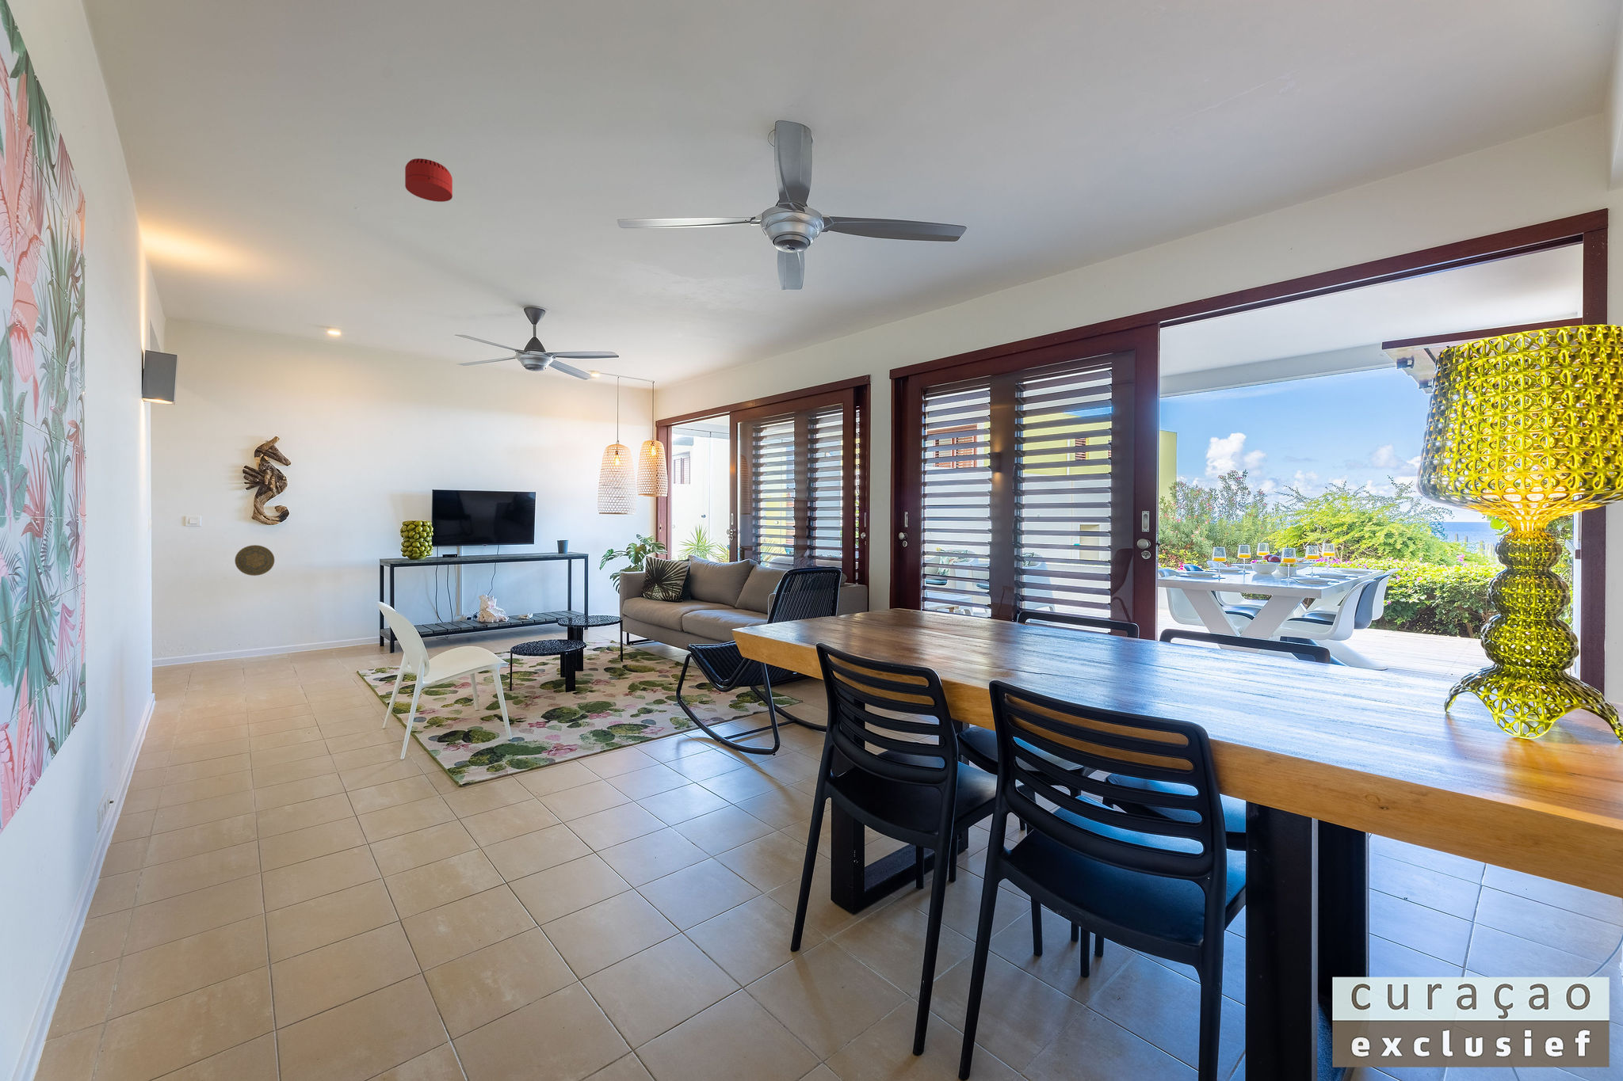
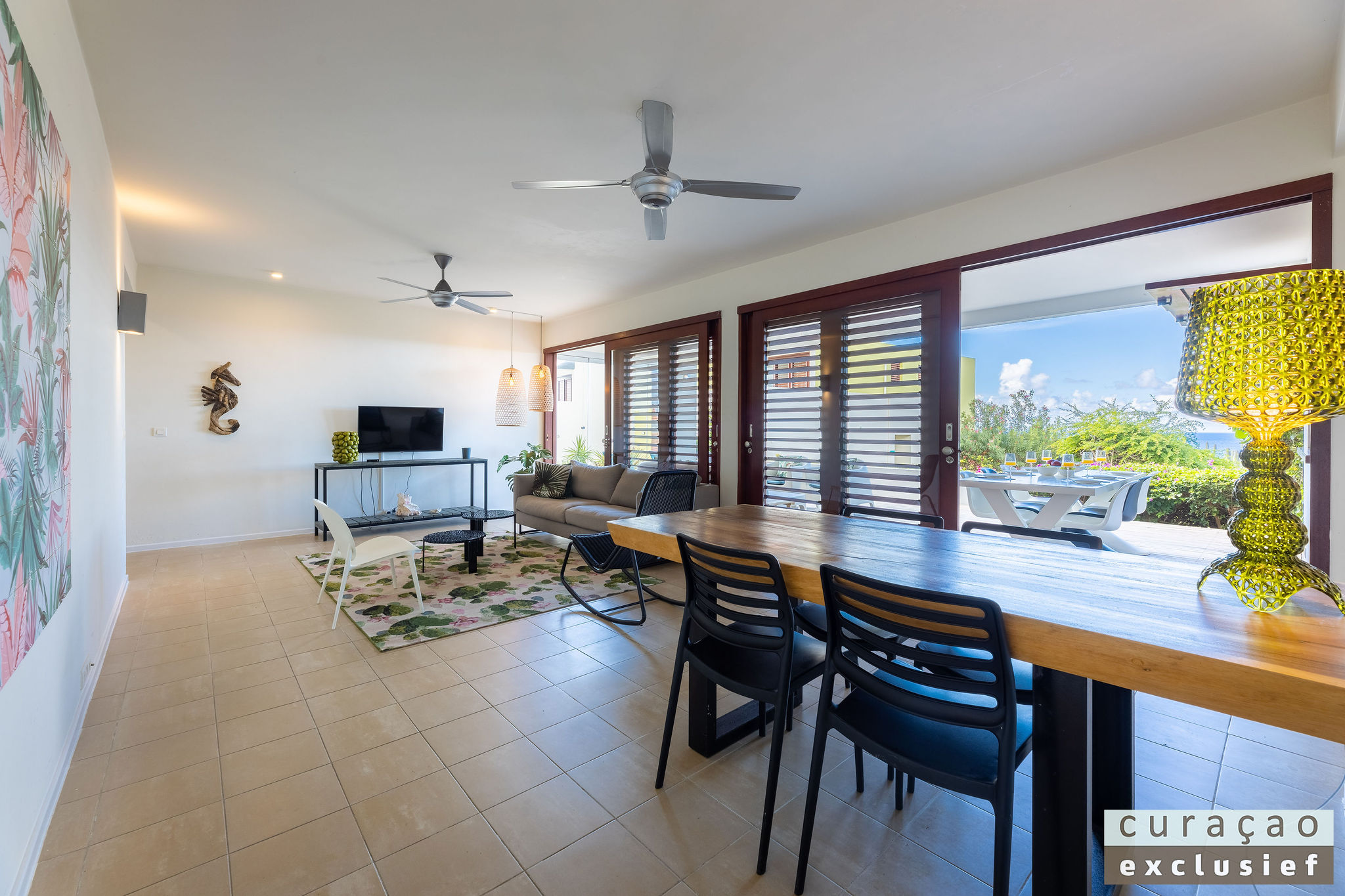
- smoke detector [404,158,454,203]
- decorative plate [234,544,275,577]
